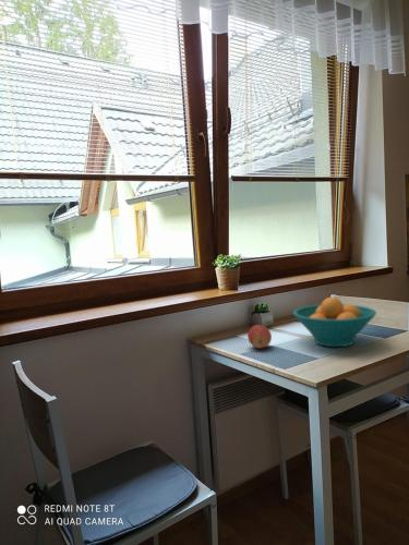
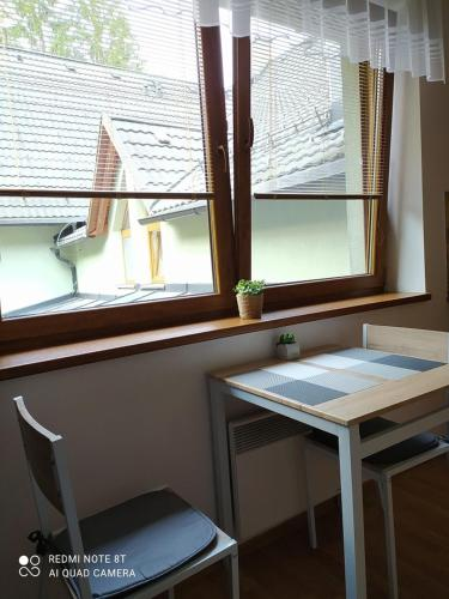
- apple [246,324,273,349]
- fruit bowl [292,296,377,348]
